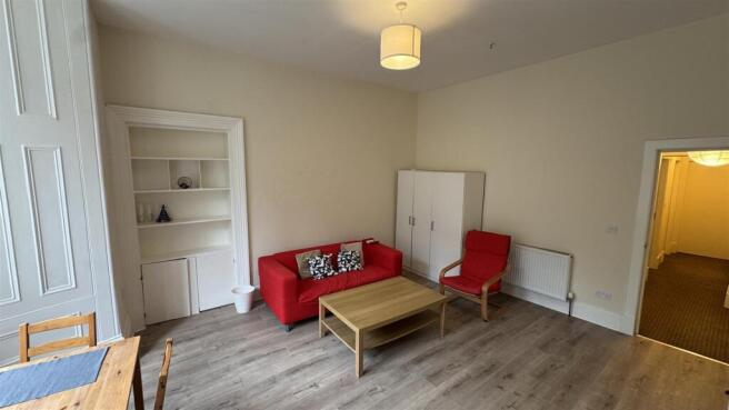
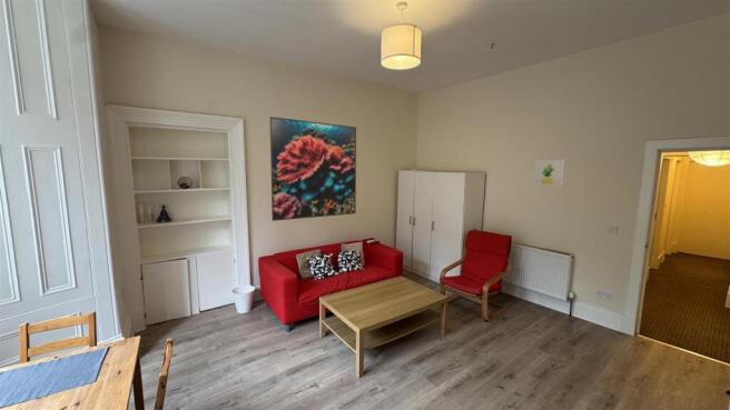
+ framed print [269,116,357,222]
+ wall art [533,159,565,187]
